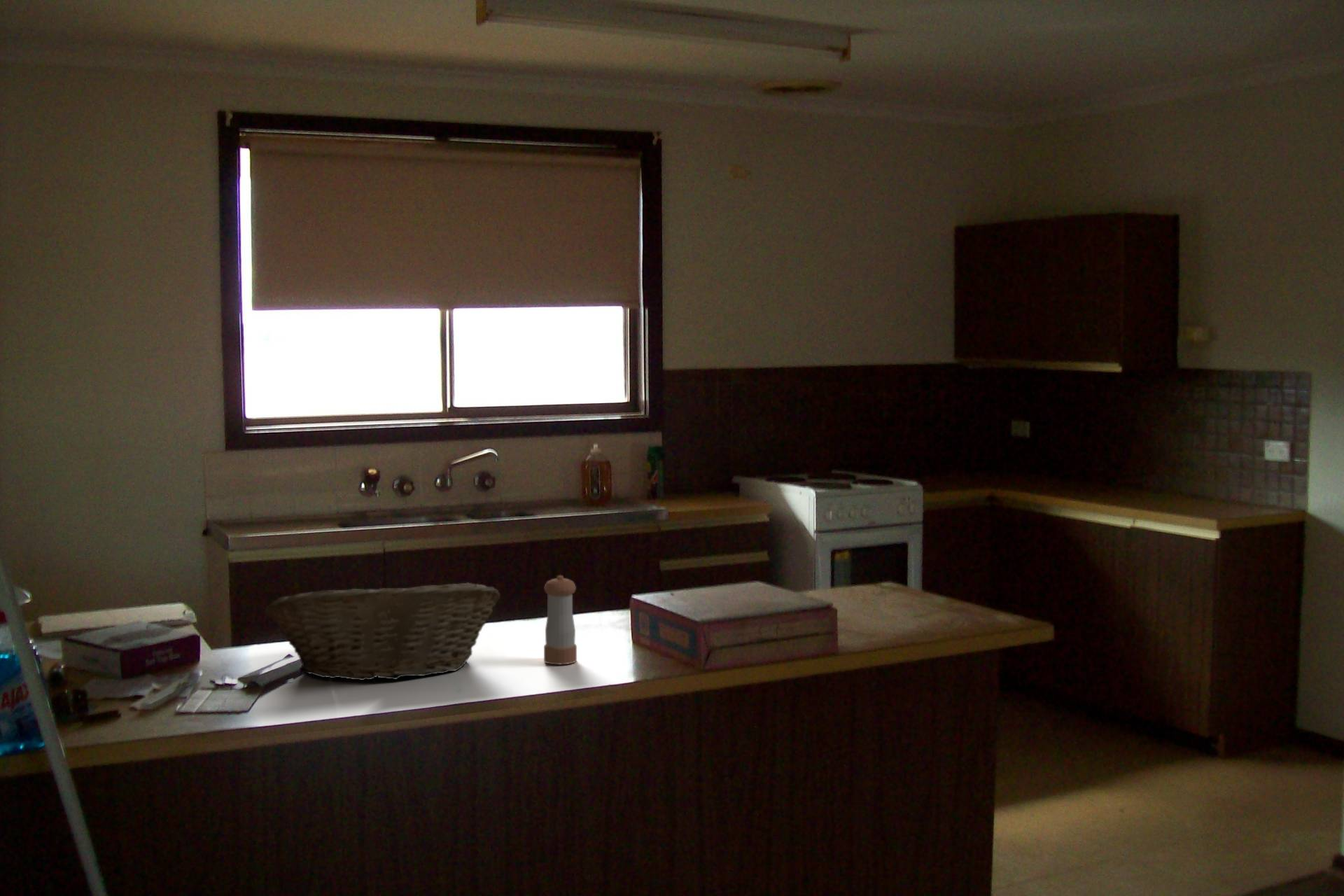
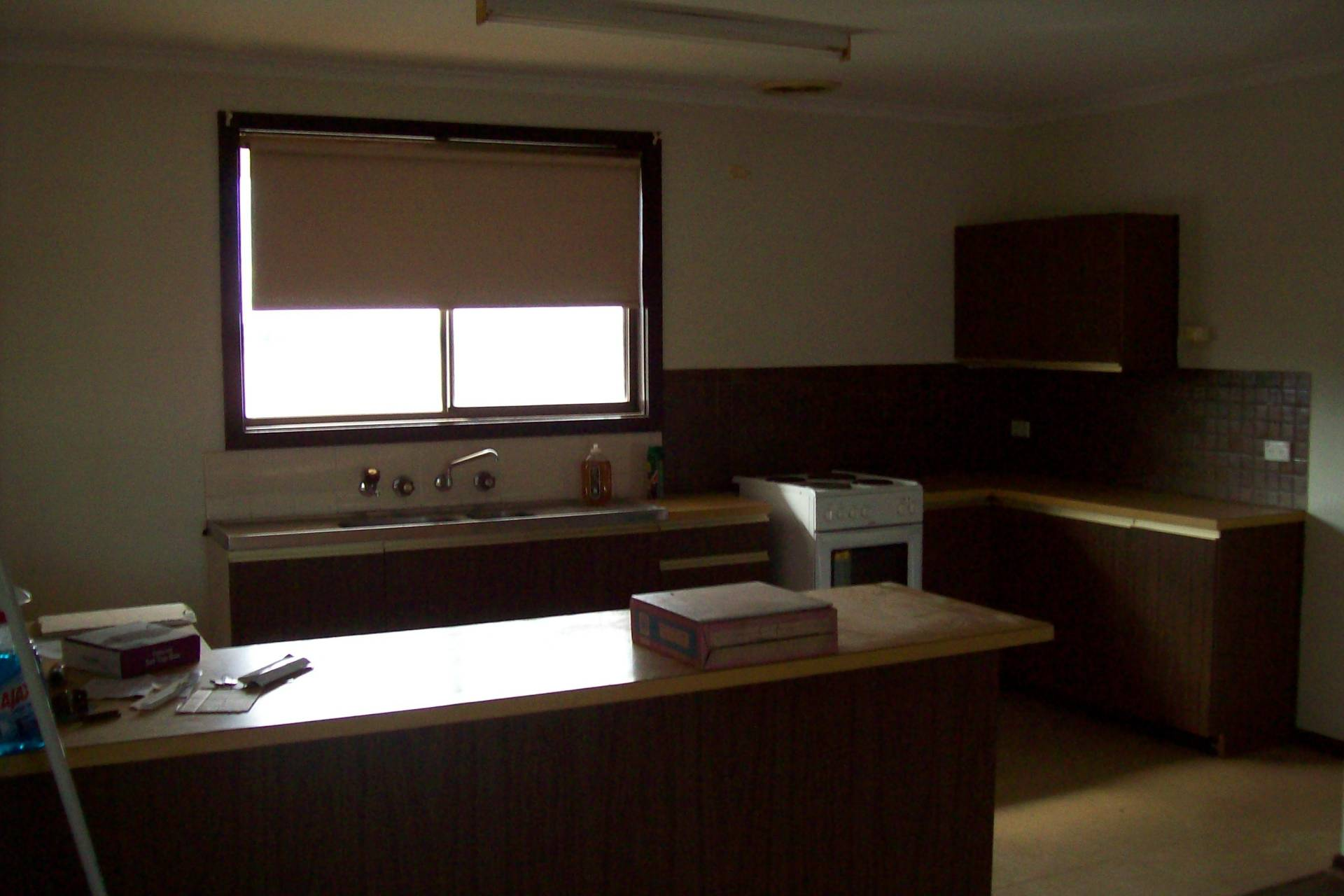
- pepper shaker [543,575,577,665]
- fruit basket [264,580,500,681]
